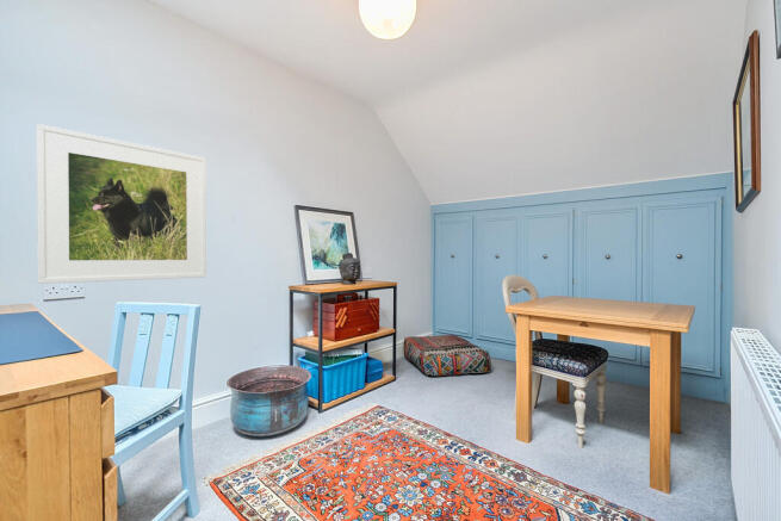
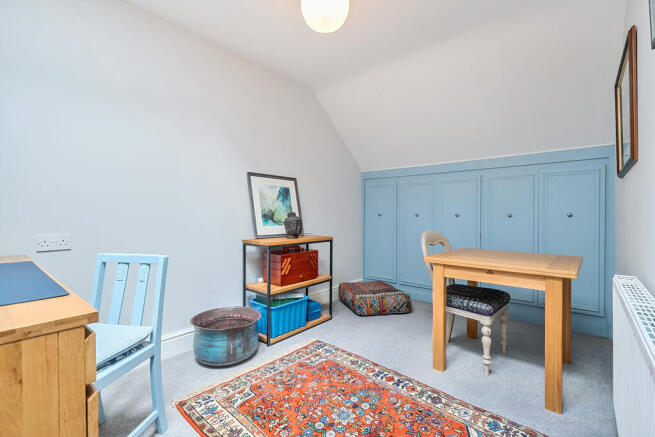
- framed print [36,123,207,285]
